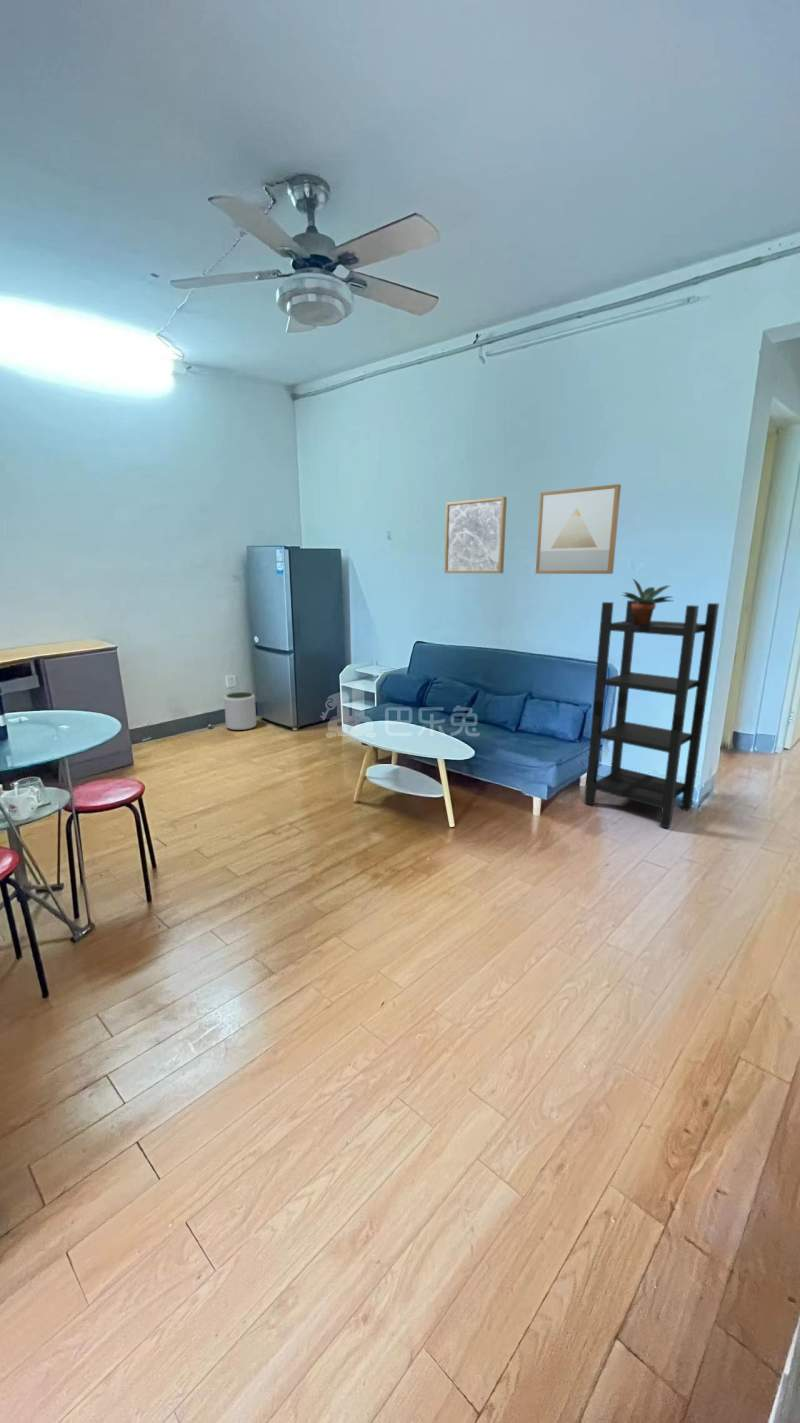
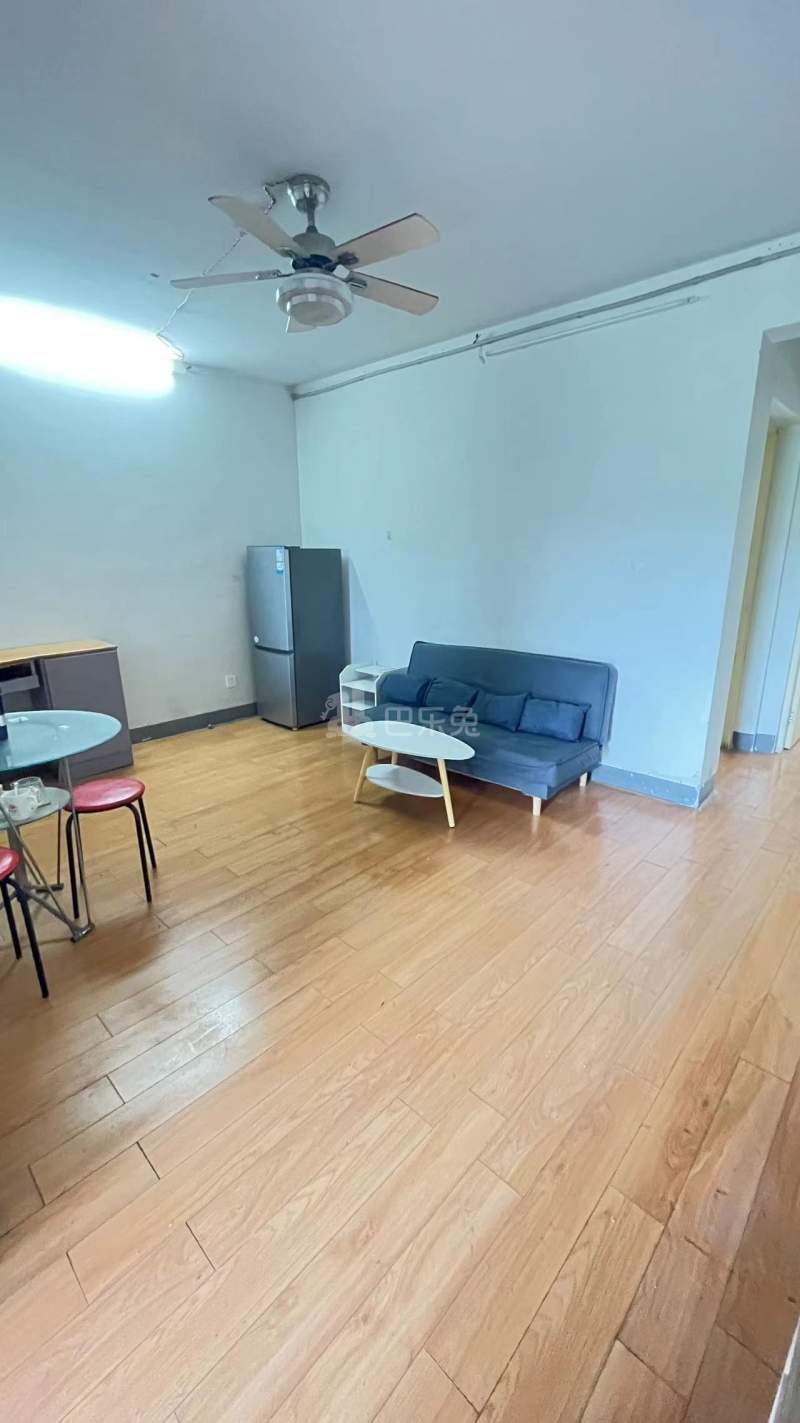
- wall art [443,496,508,574]
- wall art [535,483,622,575]
- shelving unit [584,599,720,829]
- potted plant [620,578,674,624]
- plant pot [223,691,257,731]
